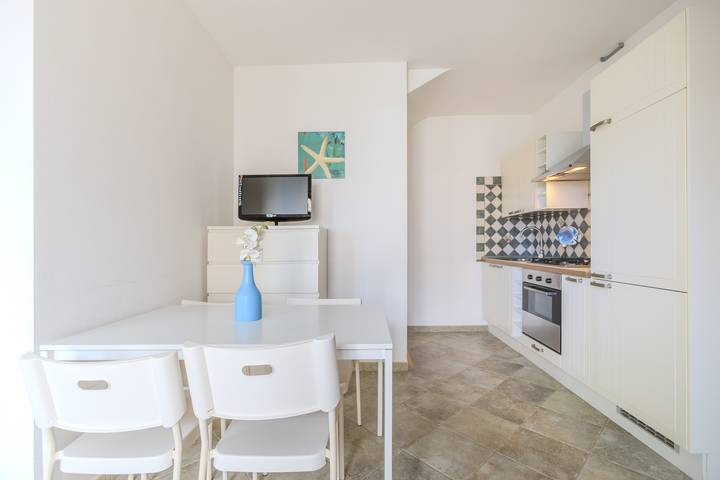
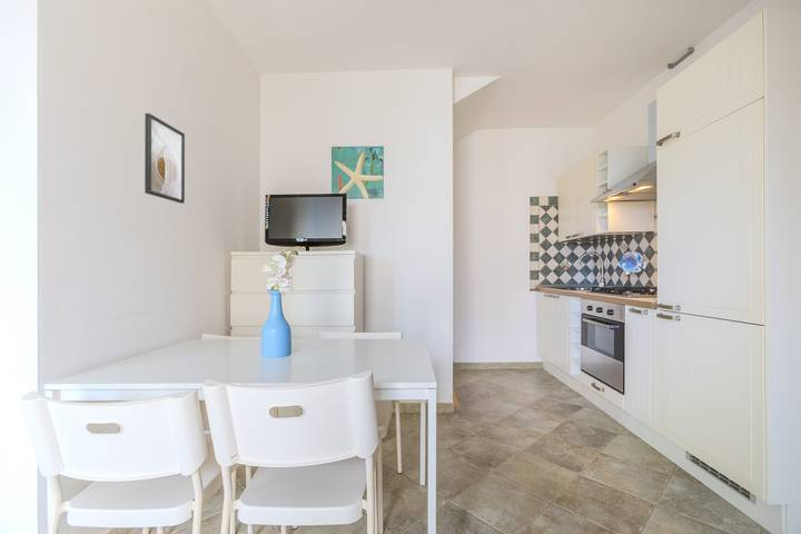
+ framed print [144,112,186,205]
